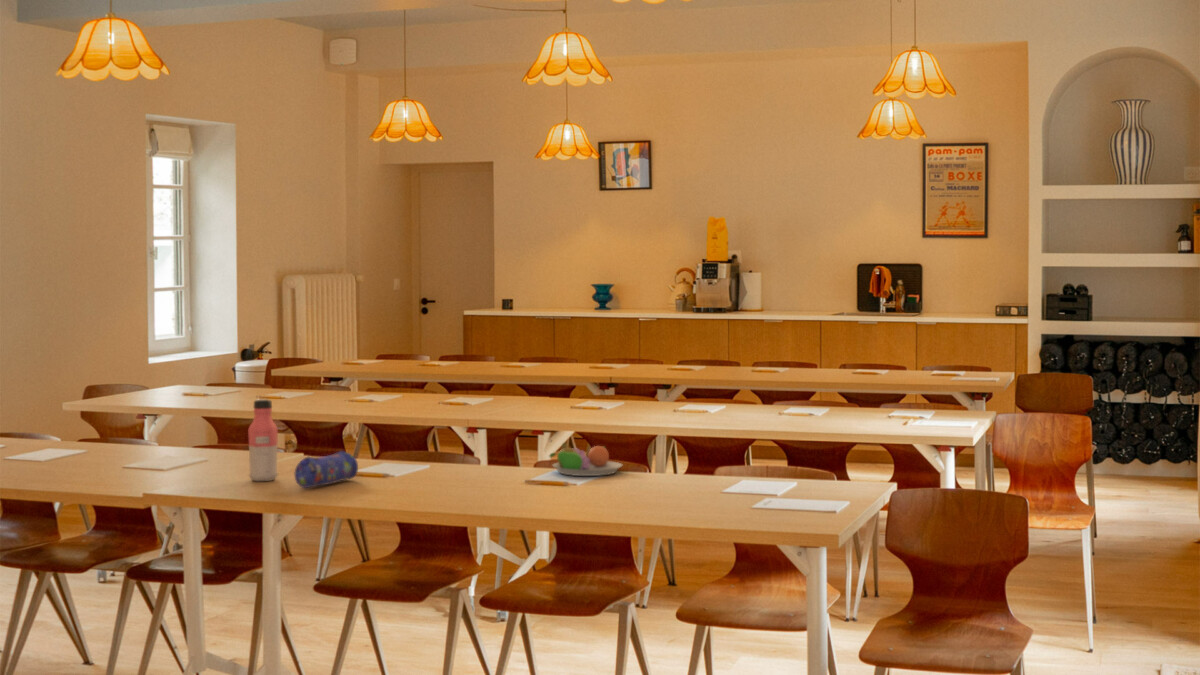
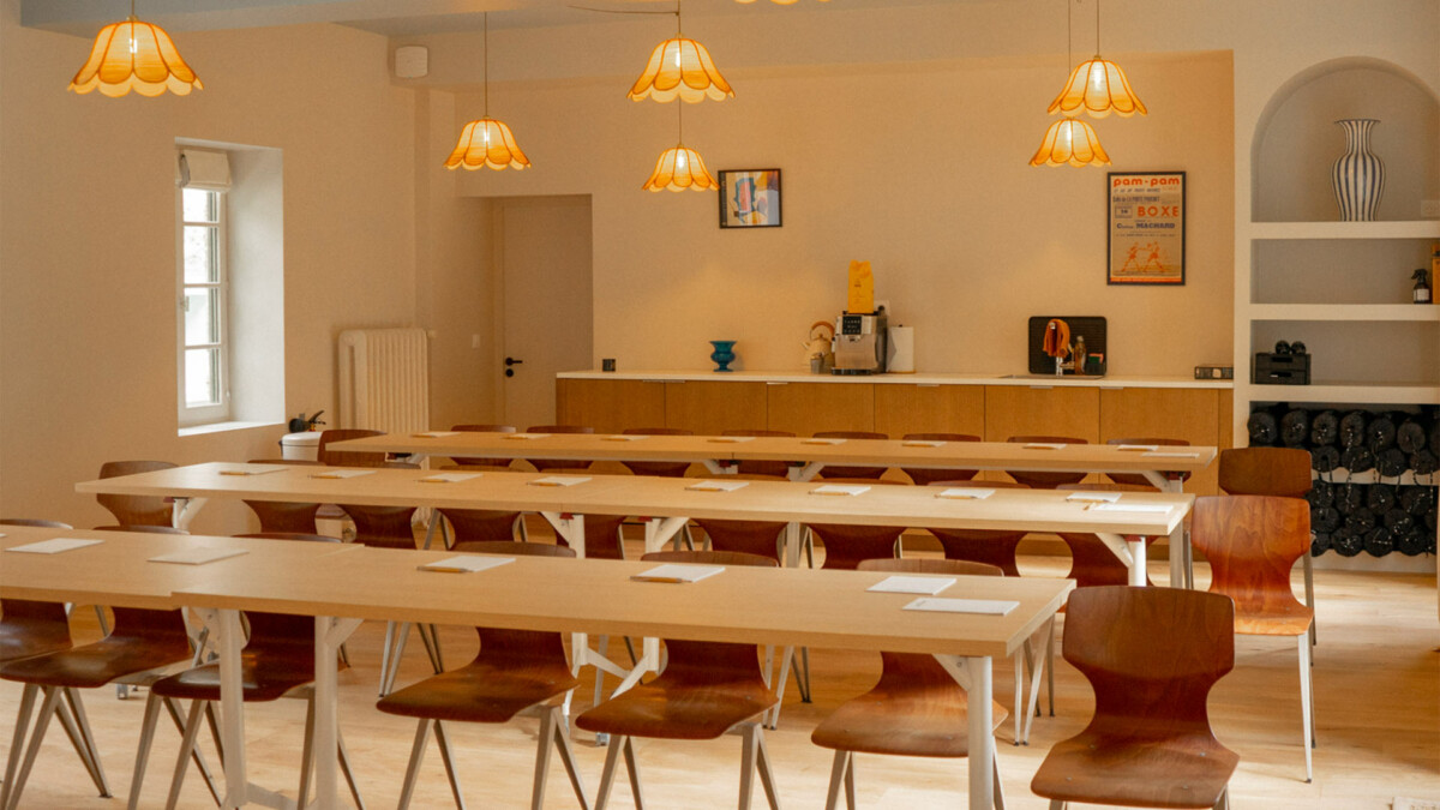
- pencil case [294,450,359,489]
- water bottle [247,398,279,482]
- fruit bowl [548,442,623,477]
